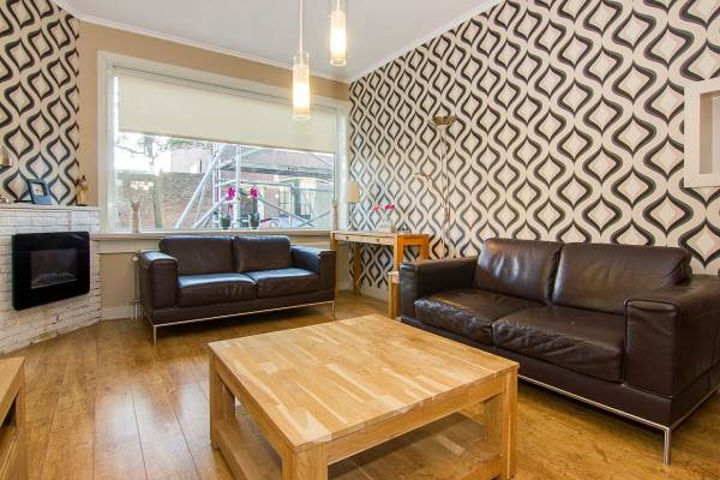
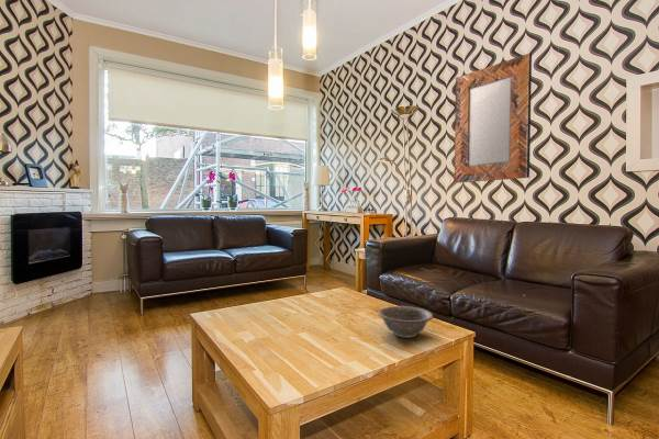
+ home mirror [454,53,533,184]
+ decorative bowl [377,305,434,339]
